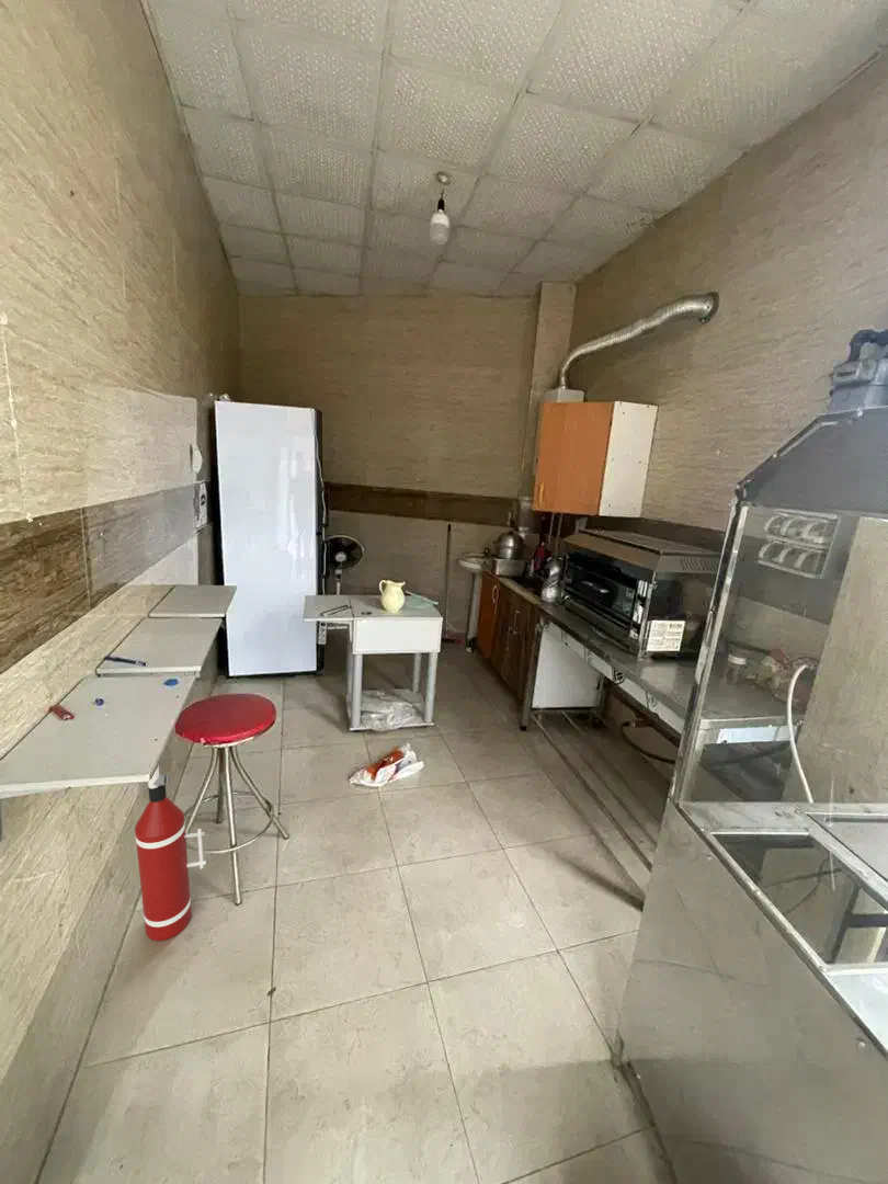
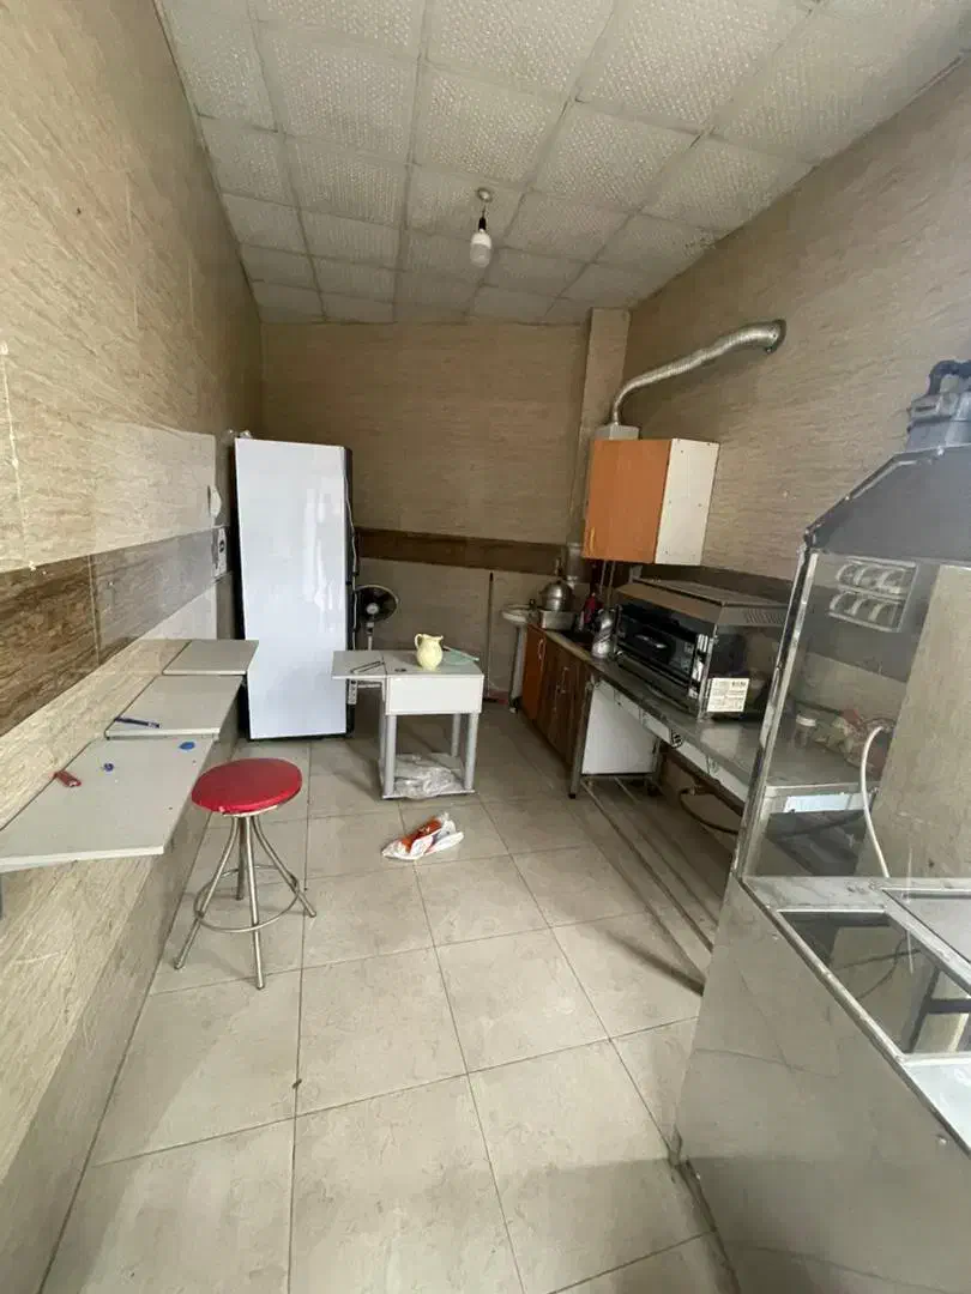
- fire extinguisher [134,754,209,942]
